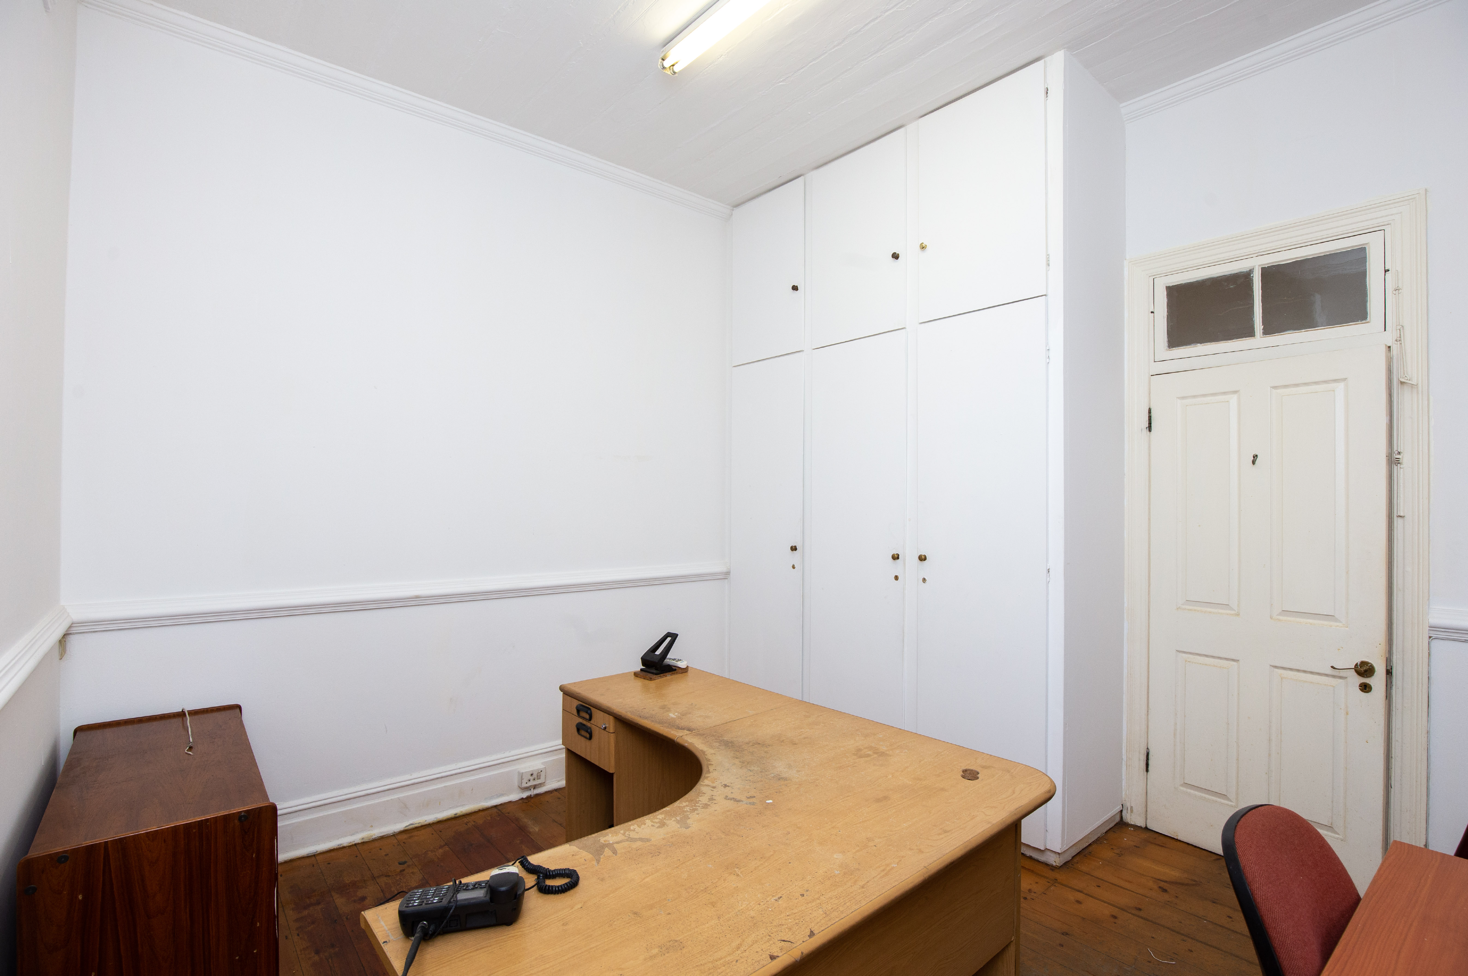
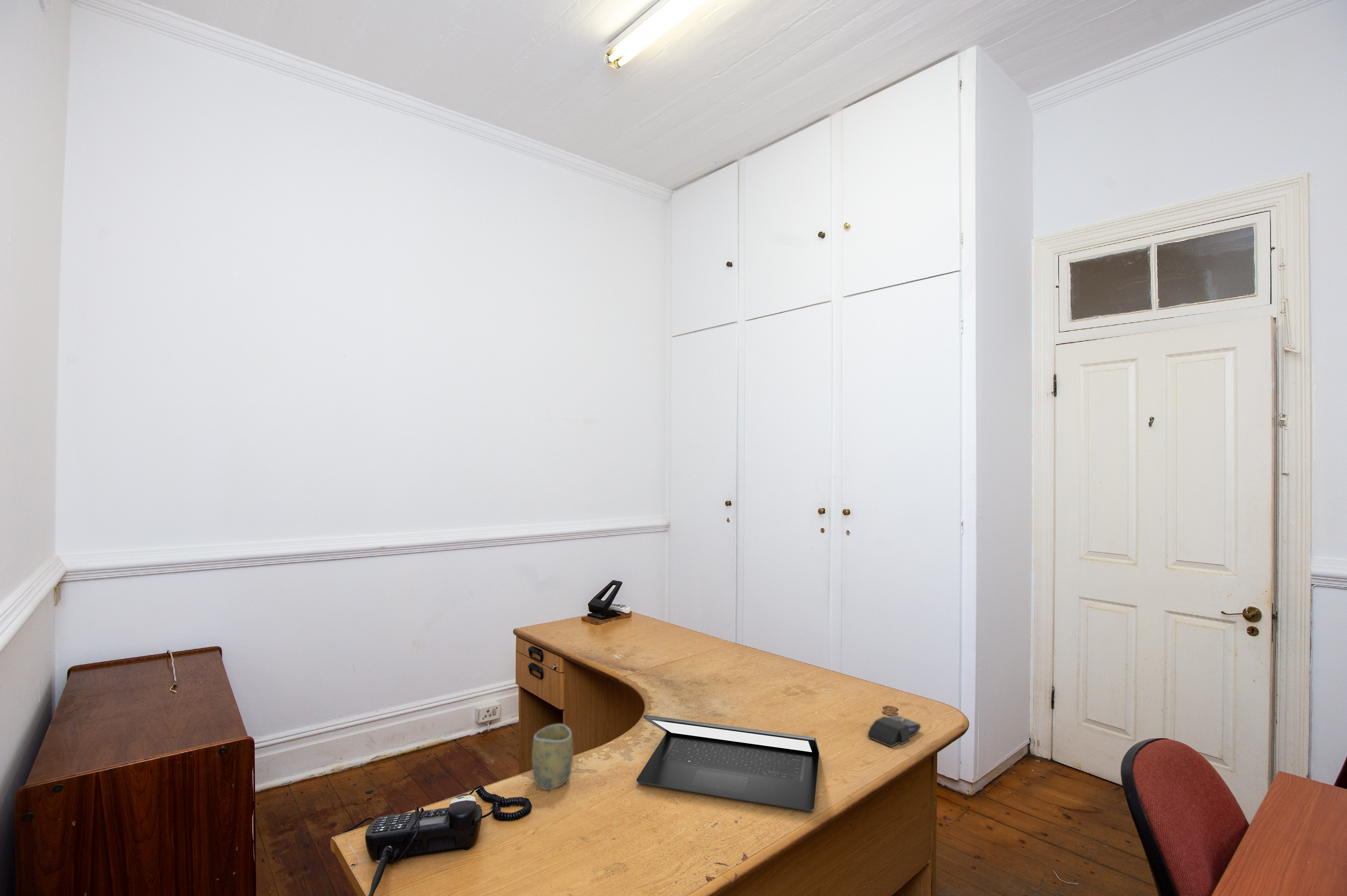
+ laptop [636,715,820,812]
+ computer mouse [868,715,921,747]
+ cup [531,723,574,790]
